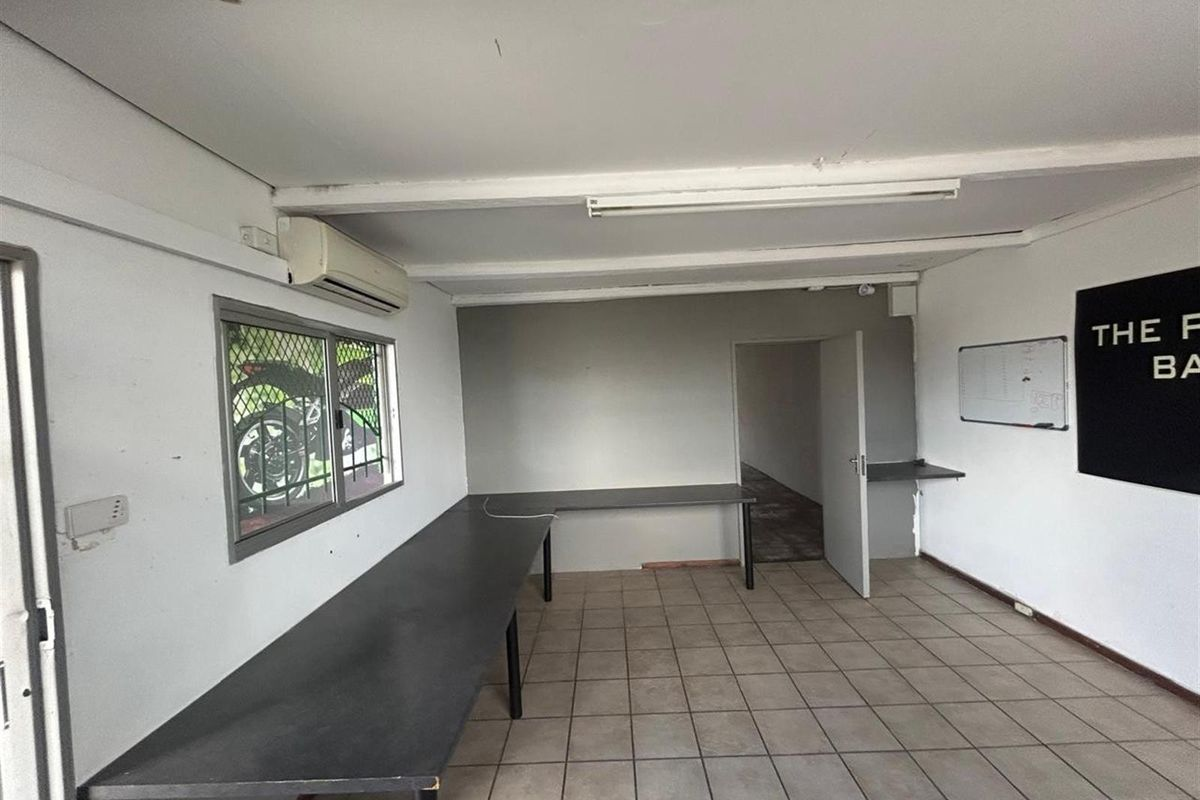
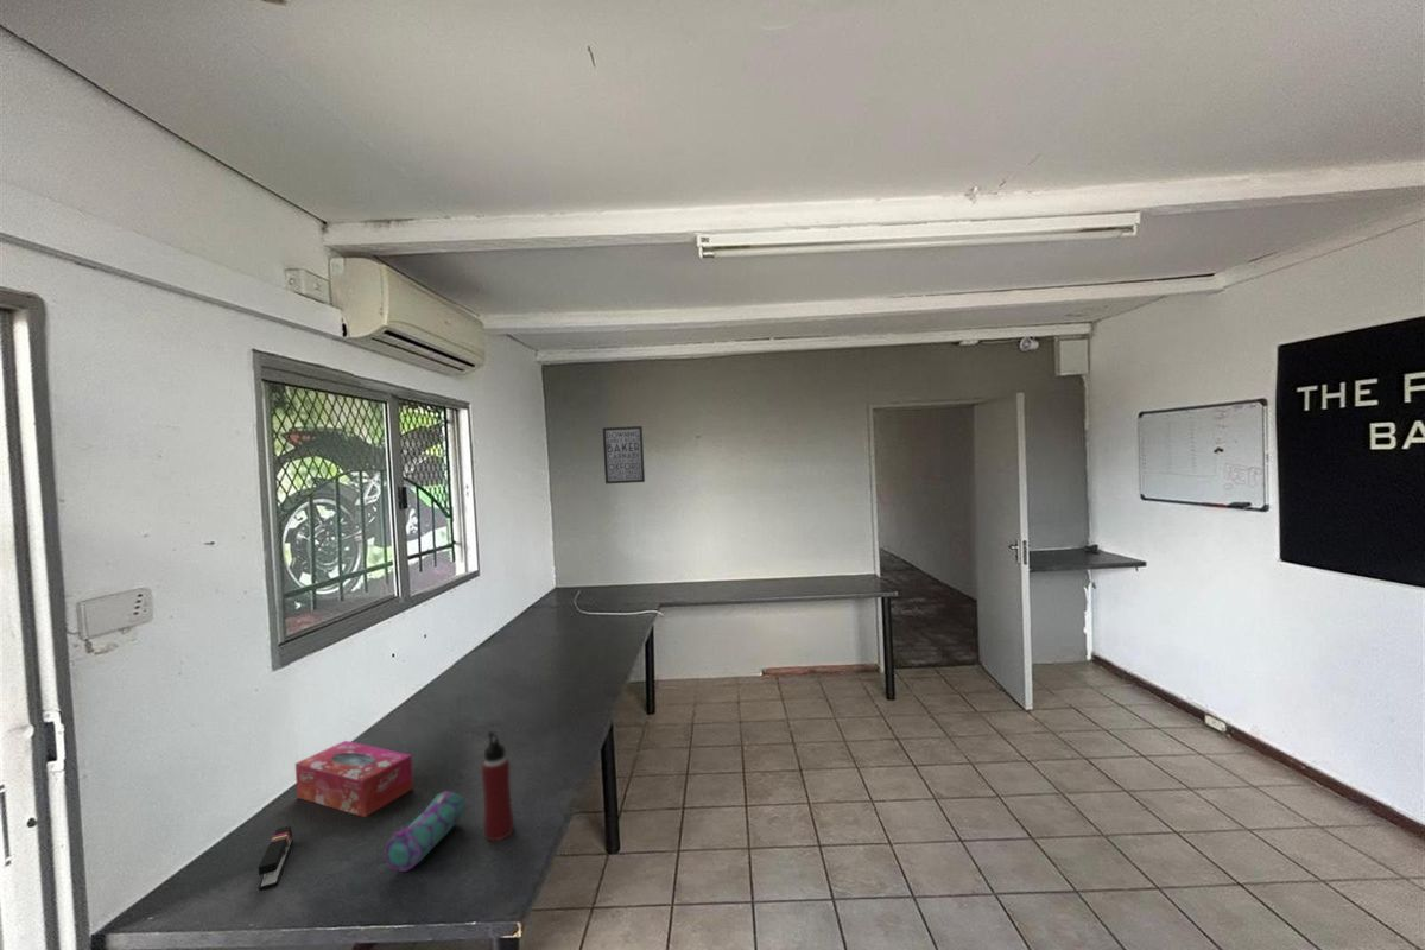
+ water bottle [480,730,514,842]
+ tissue box [294,740,414,818]
+ stapler [258,825,294,891]
+ wall art [602,425,646,484]
+ pencil case [384,790,466,873]
